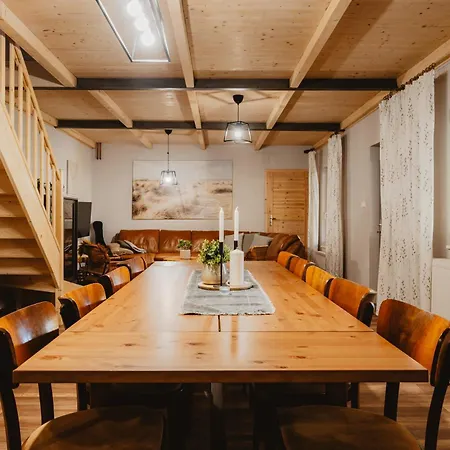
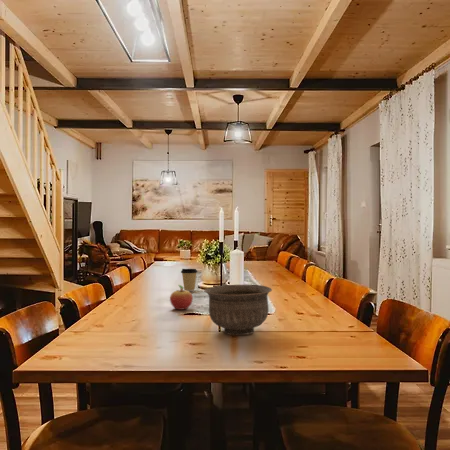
+ coffee cup [180,268,198,292]
+ bowl [203,284,273,336]
+ fruit [169,283,194,311]
